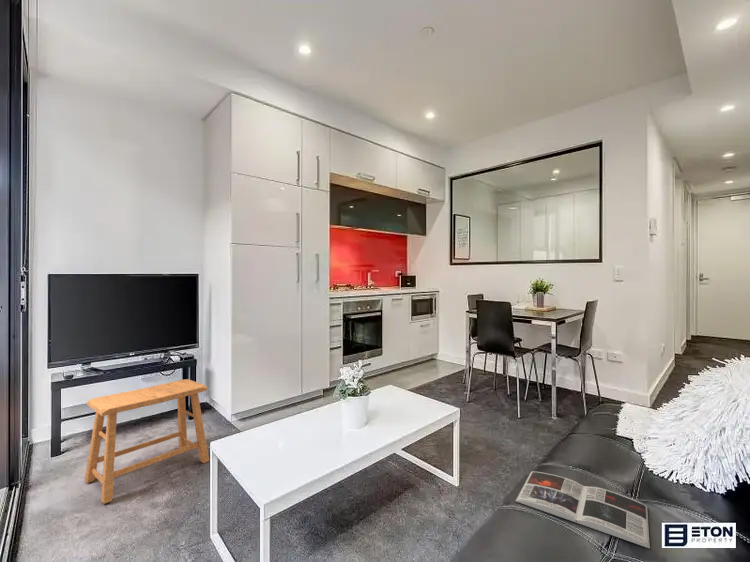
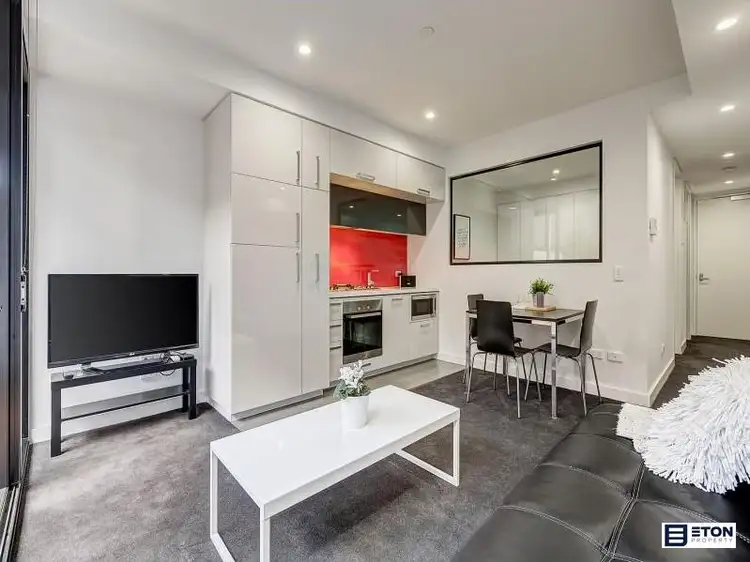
- magazine [515,470,651,549]
- stool [84,378,210,505]
